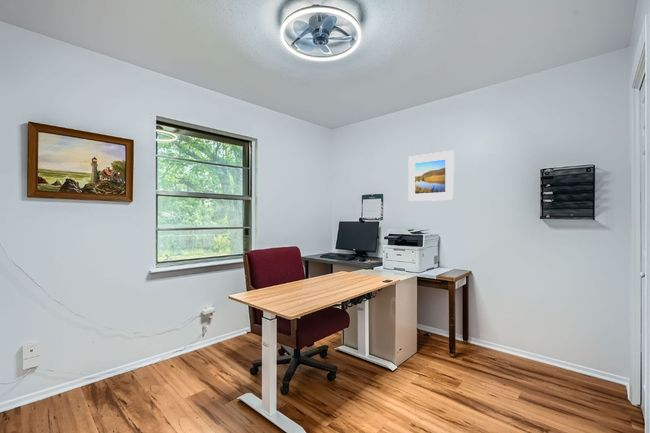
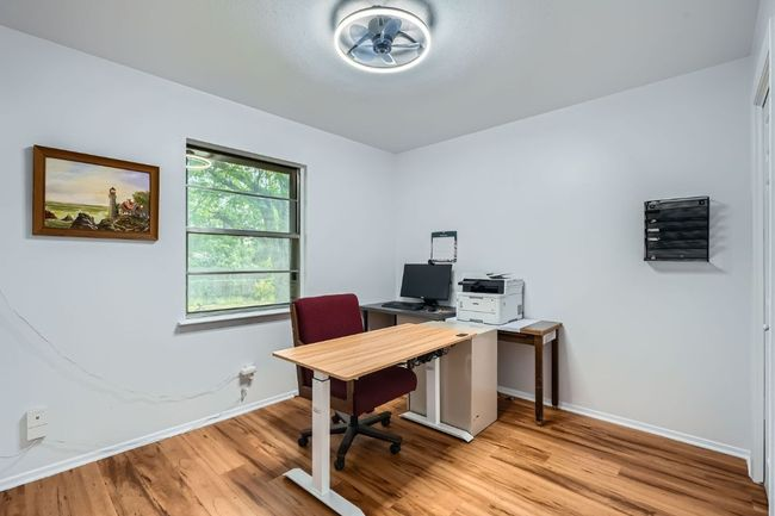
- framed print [407,150,455,202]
